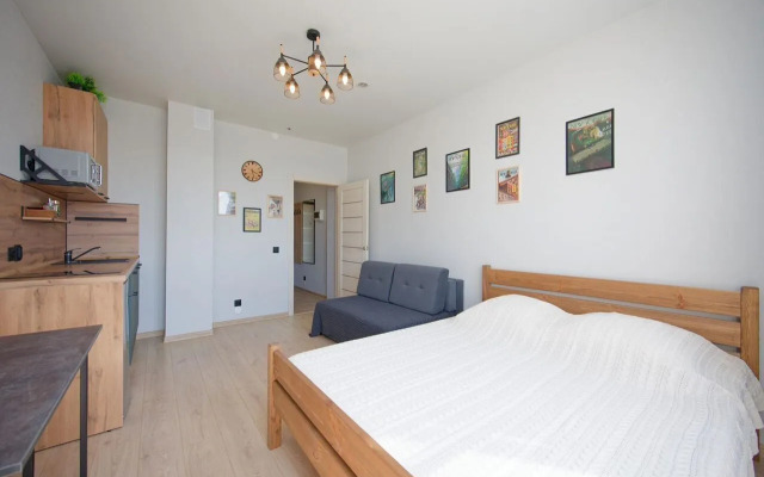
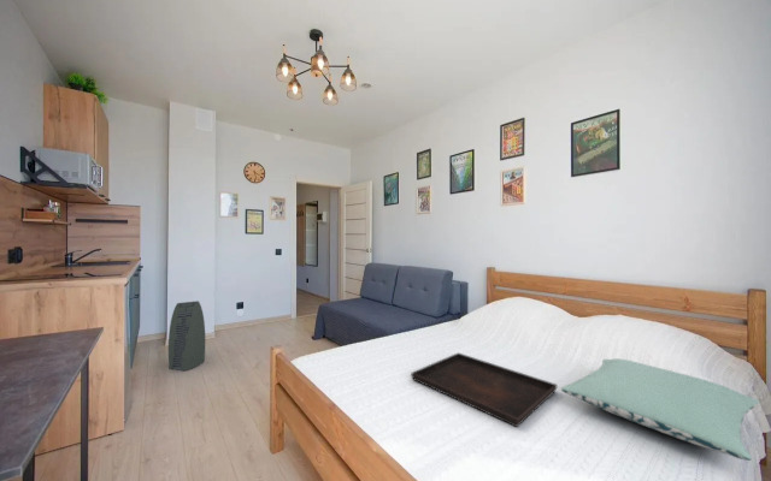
+ air purifier [167,299,206,372]
+ serving tray [410,351,558,428]
+ pillow [560,357,761,462]
